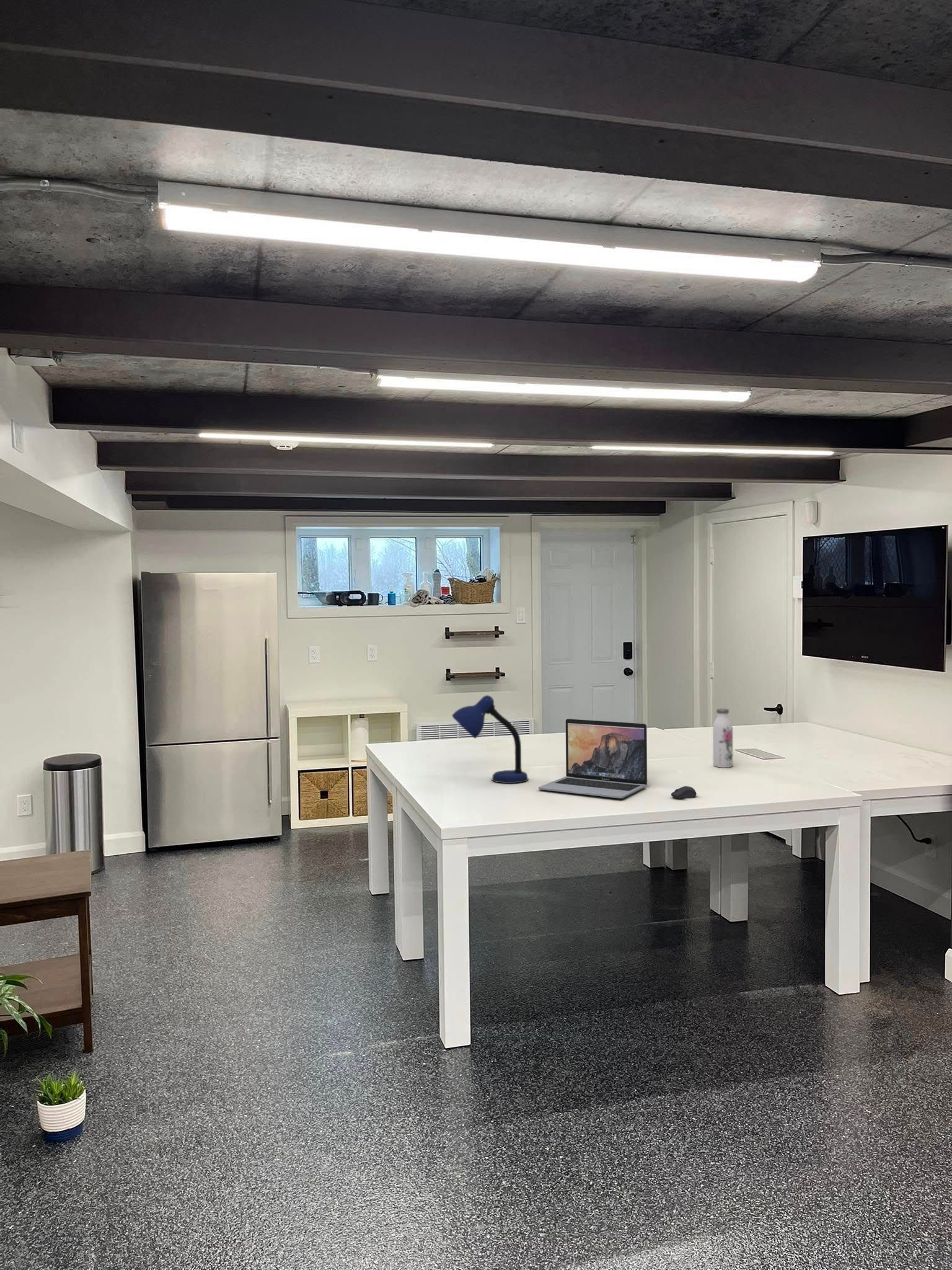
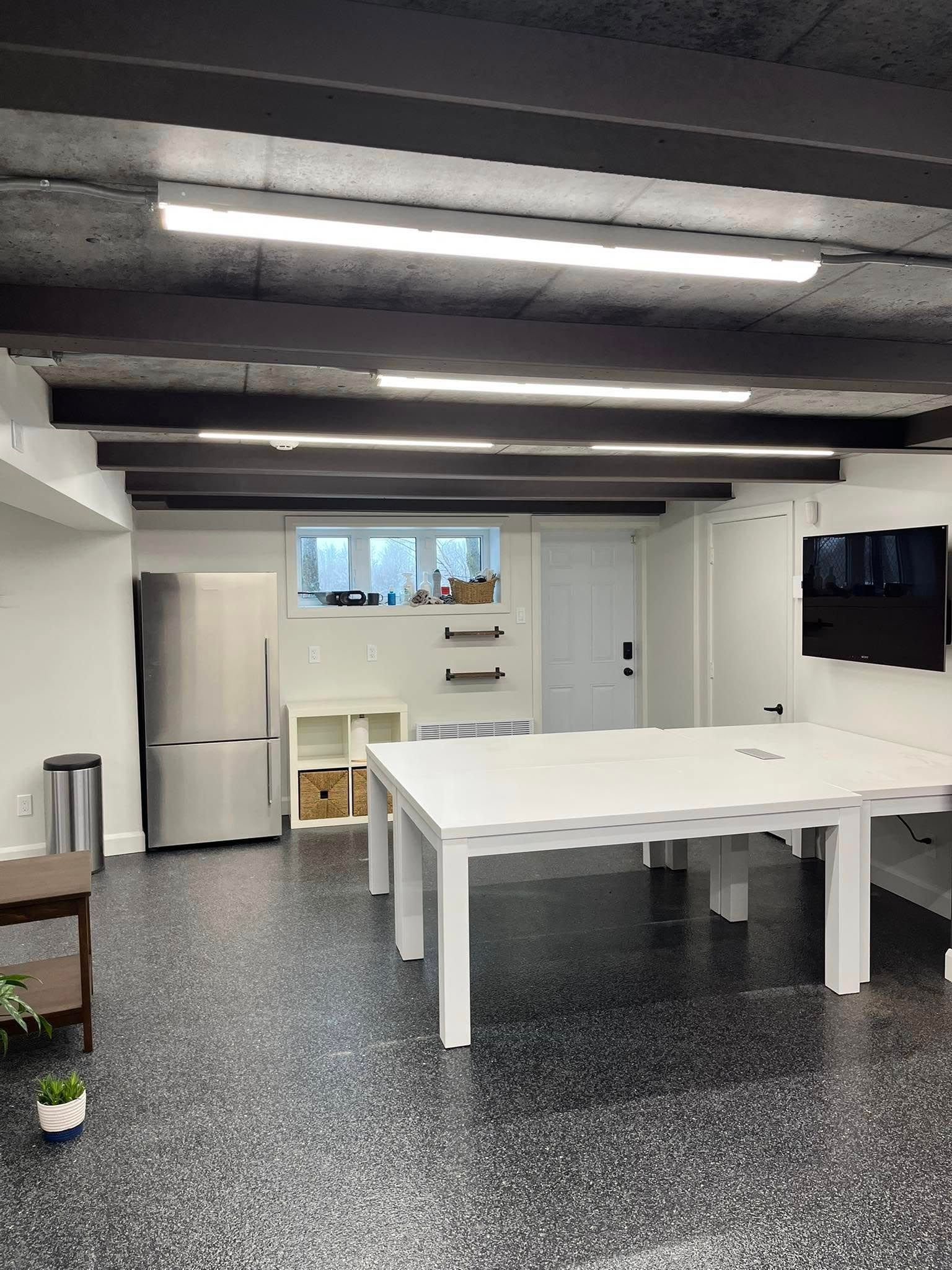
- desk lamp [451,695,529,784]
- water bottle [712,708,734,768]
- laptop [538,718,648,799]
- computer mouse [671,786,697,799]
